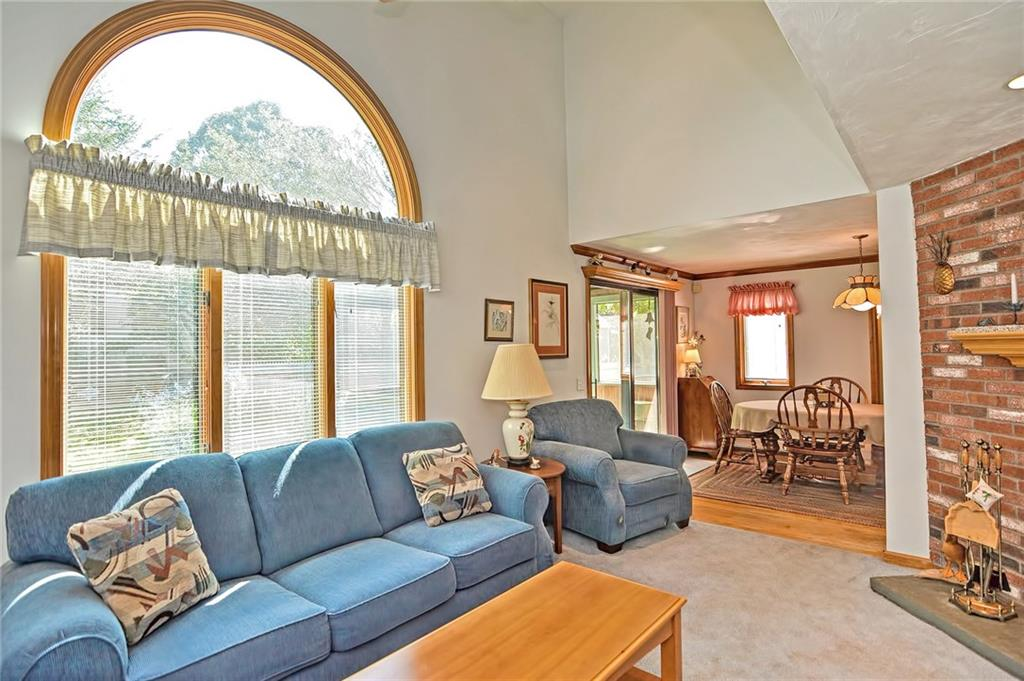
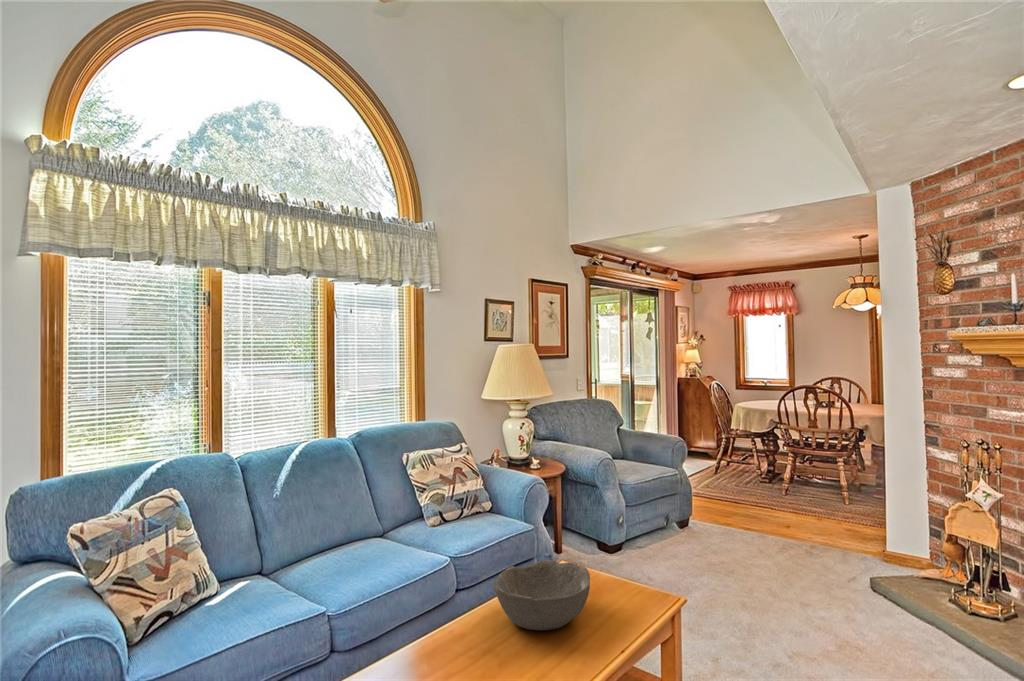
+ bowl [492,559,591,631]
